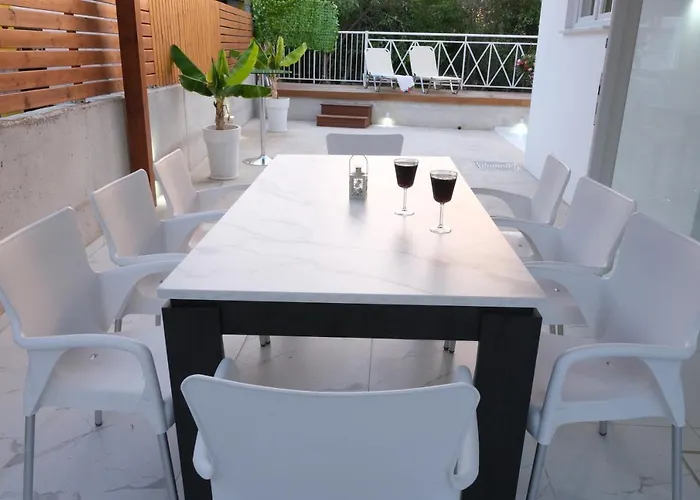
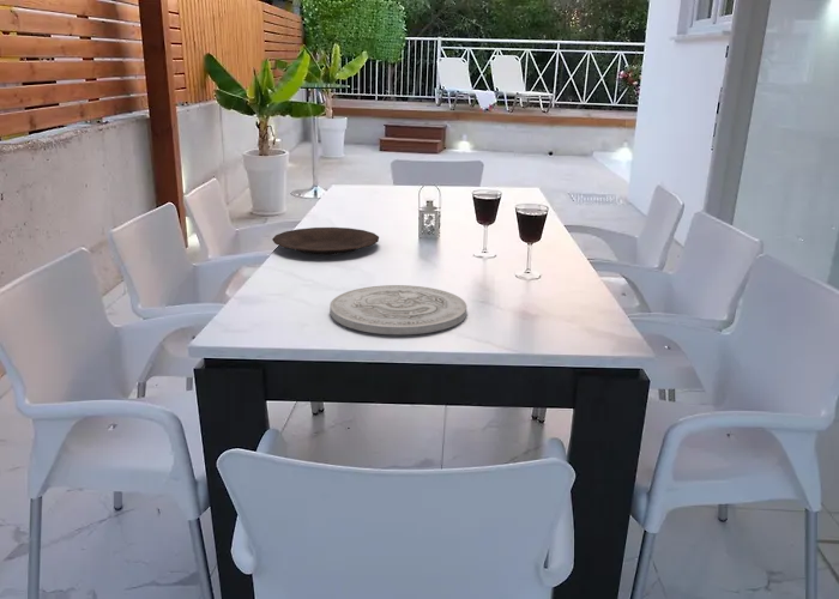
+ plate [271,226,380,256]
+ plate [328,284,467,335]
